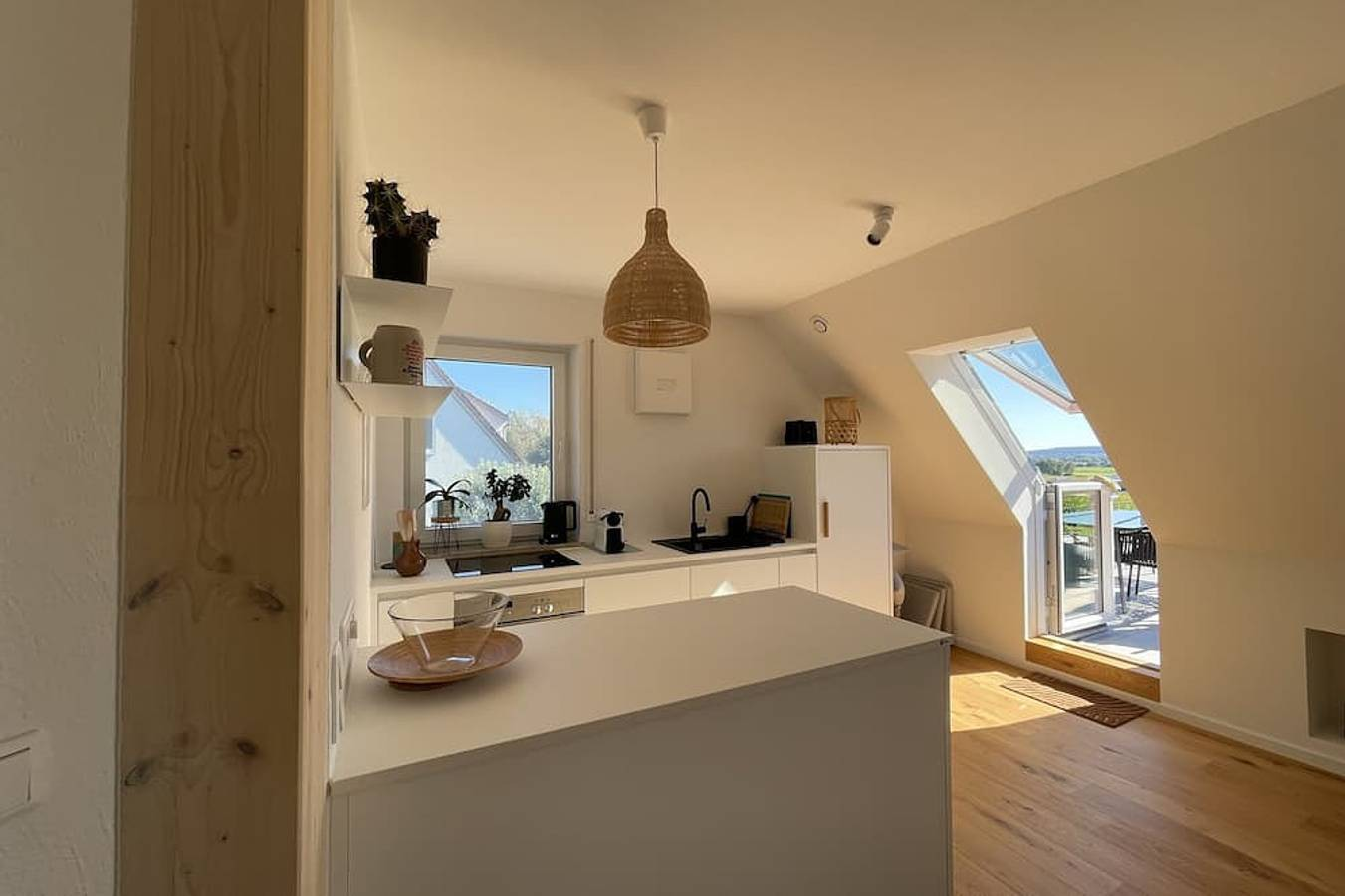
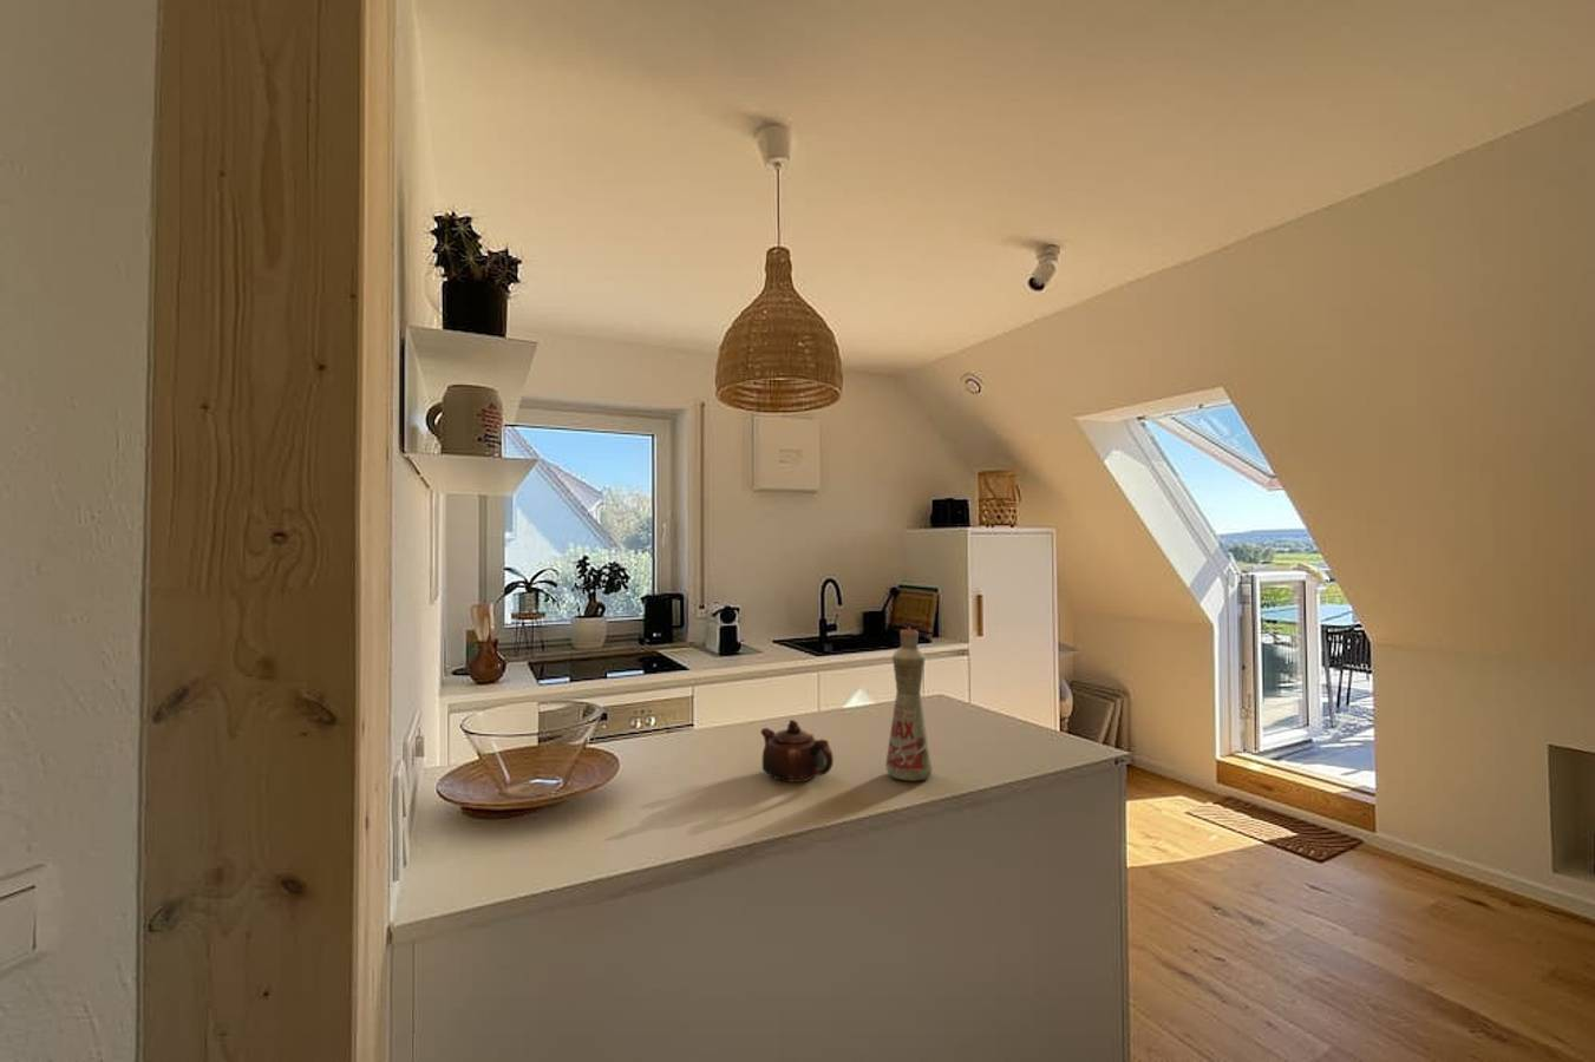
+ teapot [759,718,835,783]
+ bottle [885,627,933,782]
